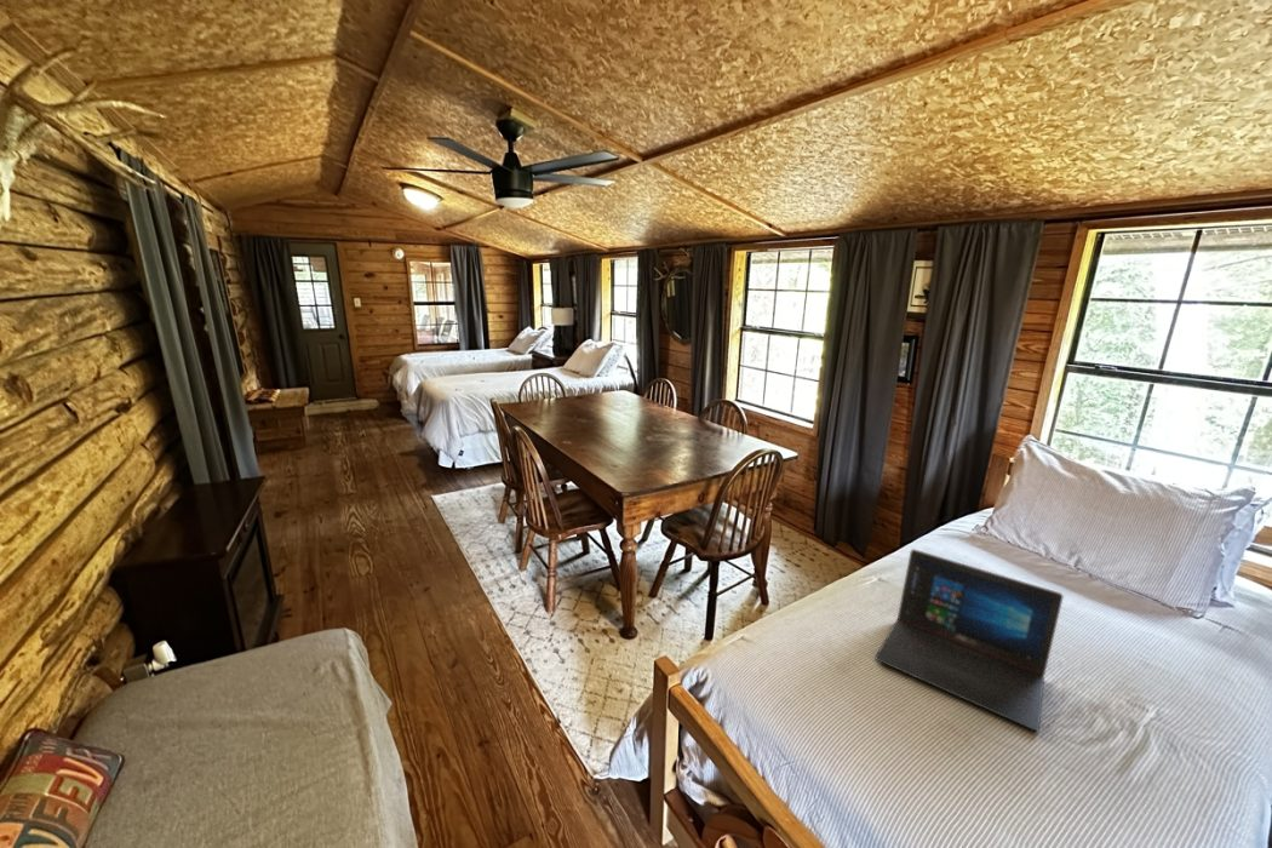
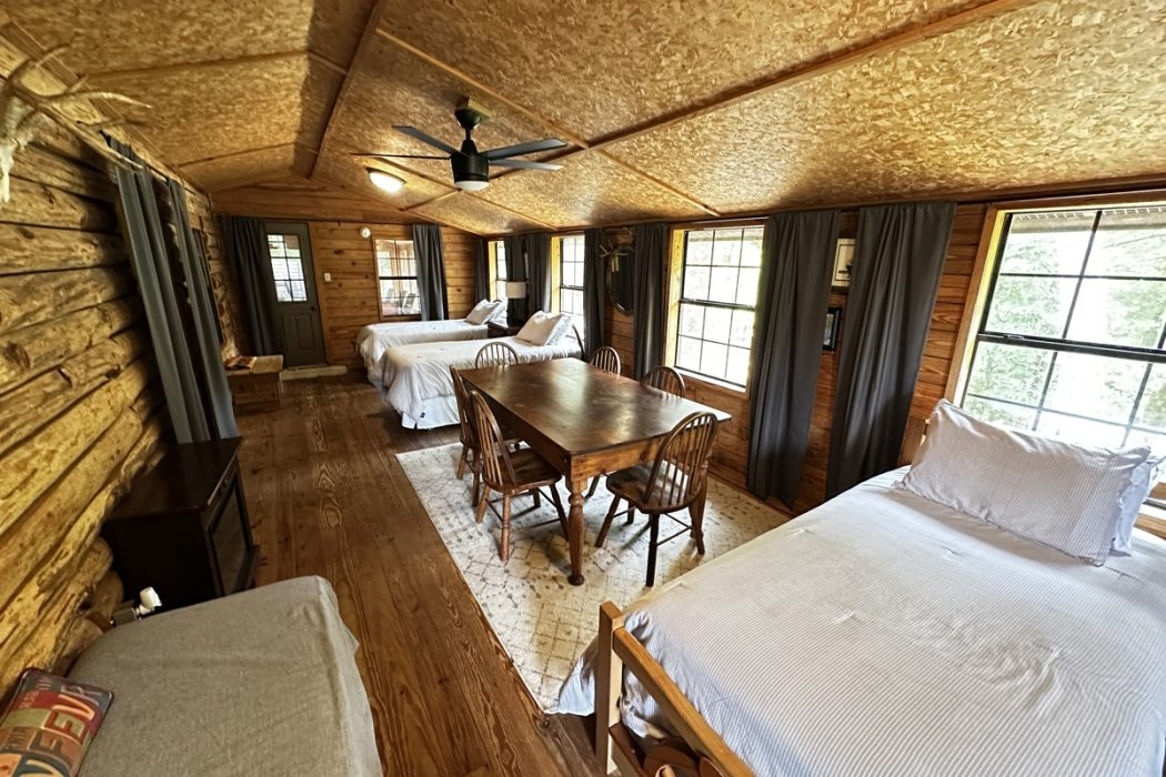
- laptop [873,548,1064,733]
